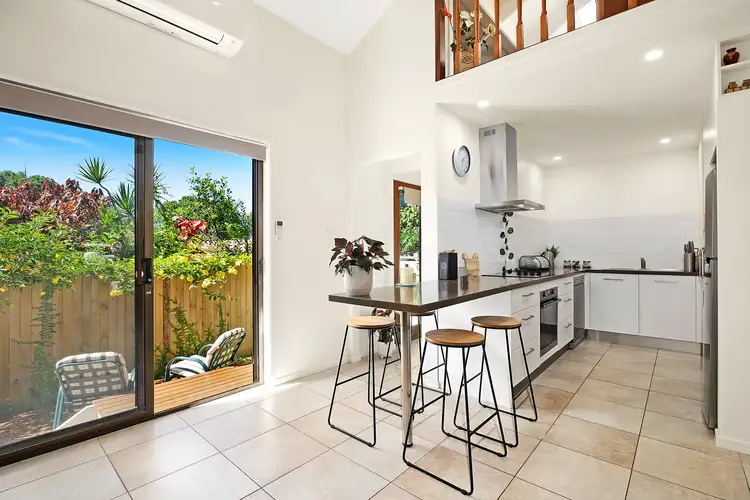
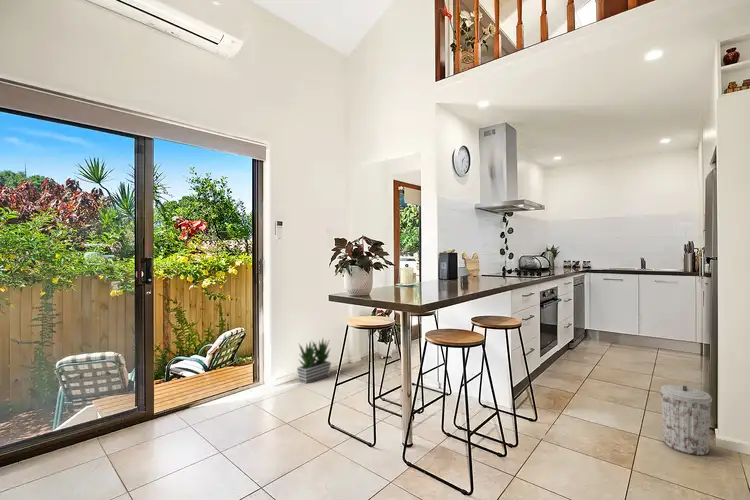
+ potted plant [296,338,332,384]
+ trash can [659,384,713,456]
